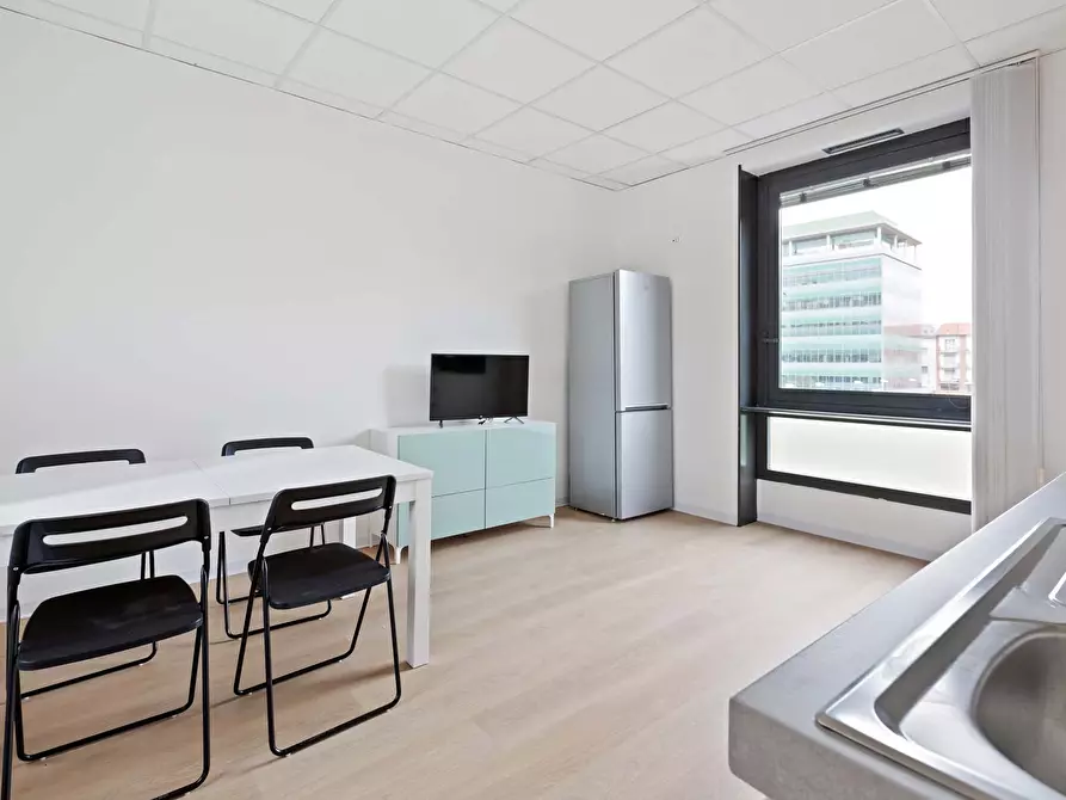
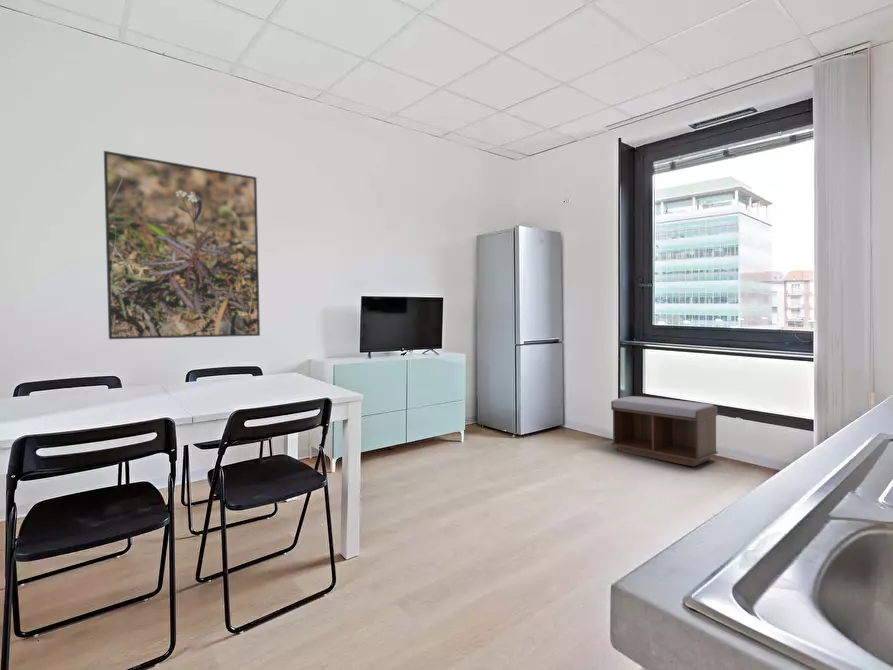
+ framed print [103,150,261,340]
+ bench [610,395,719,468]
